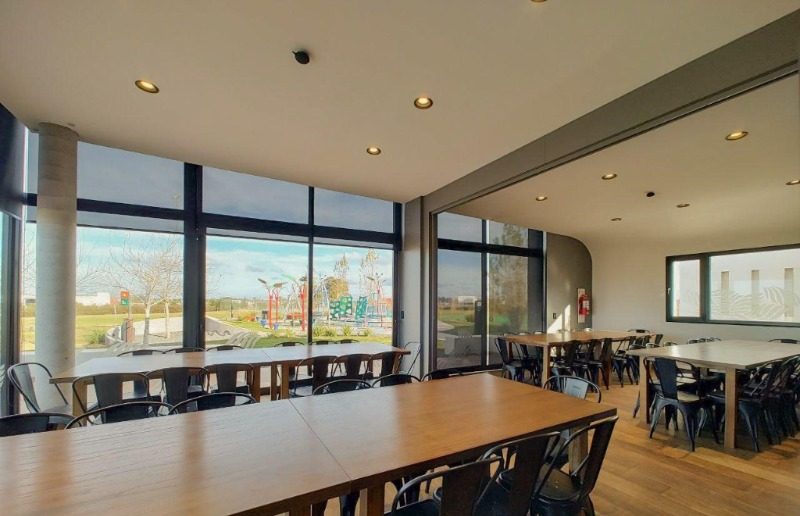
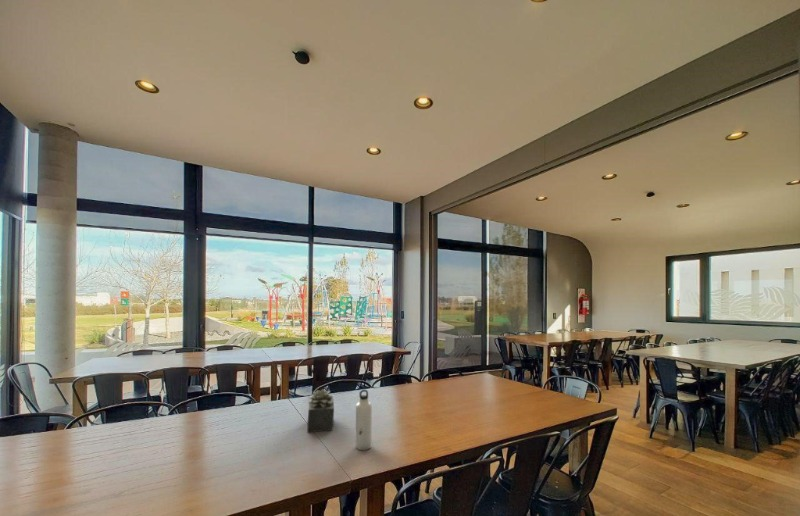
+ water bottle [355,389,373,451]
+ succulent plant [306,388,335,433]
